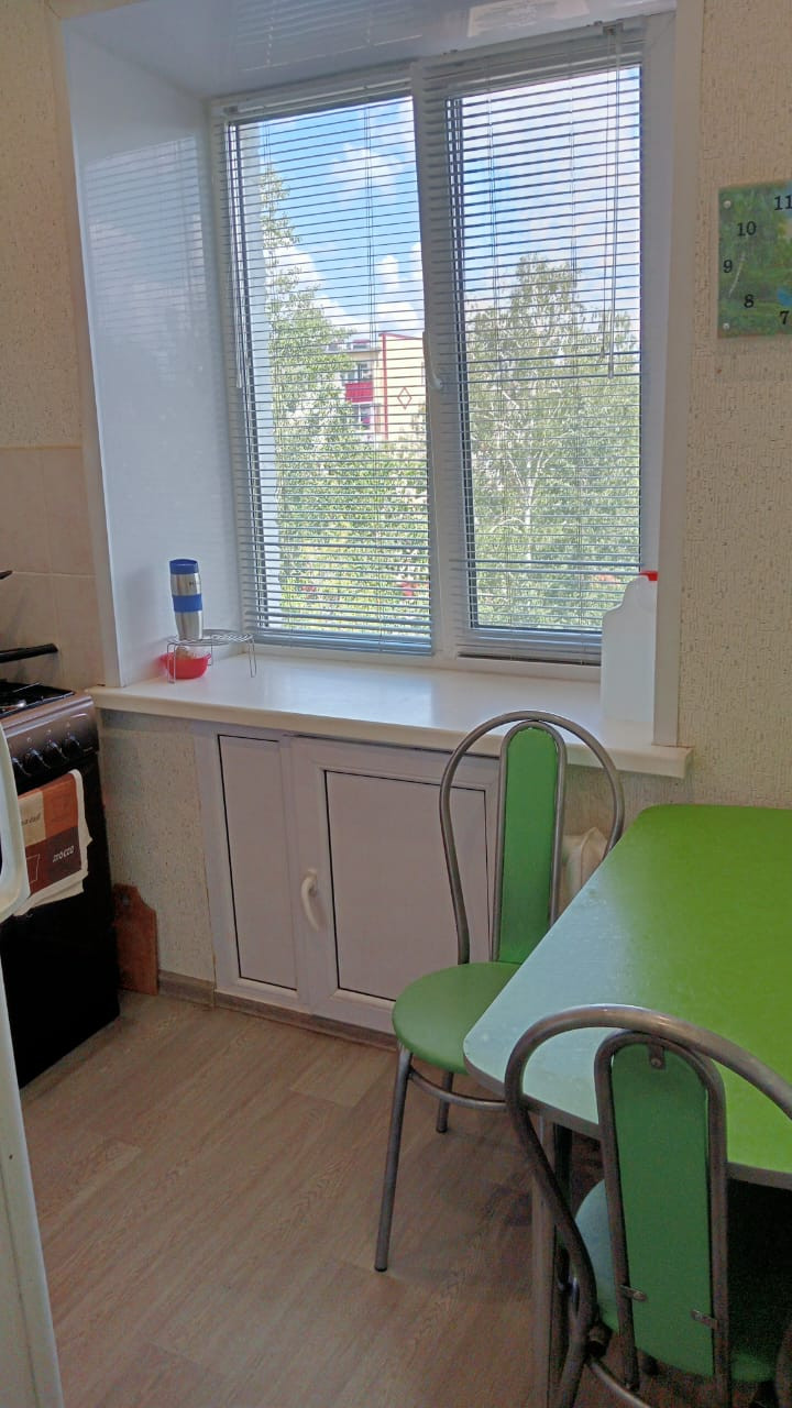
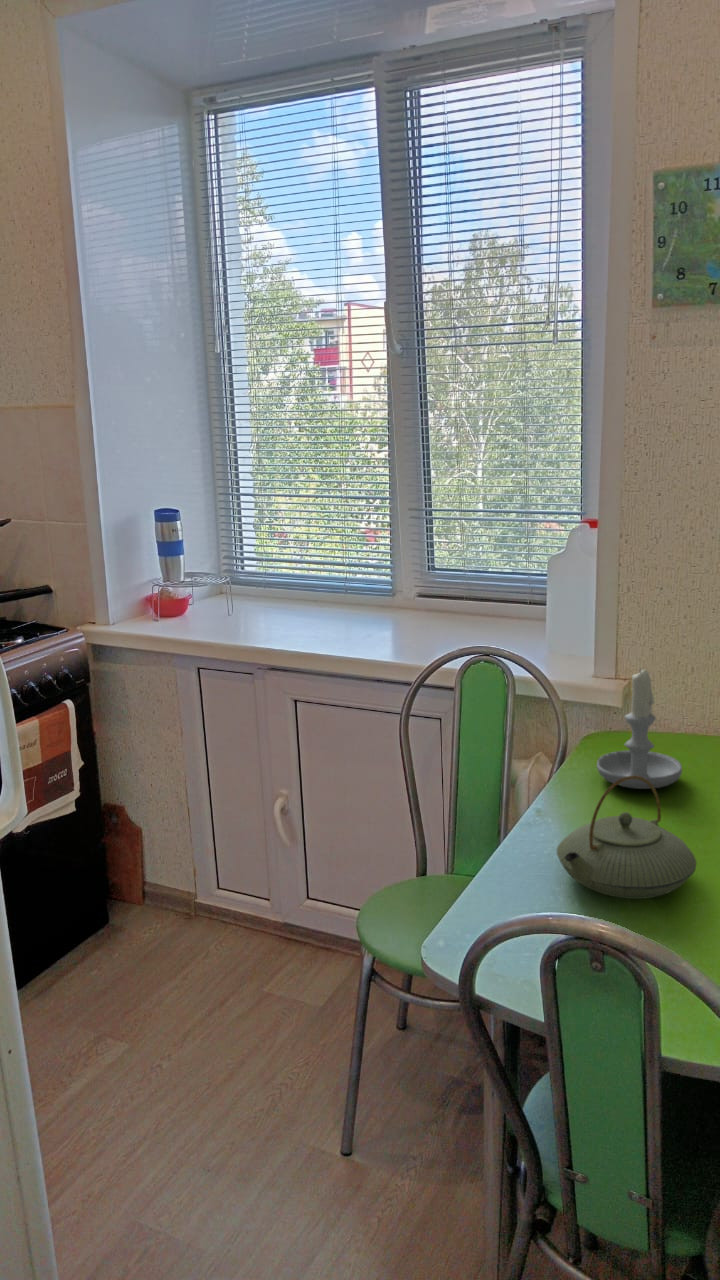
+ candle [595,667,683,790]
+ teapot [556,776,697,900]
